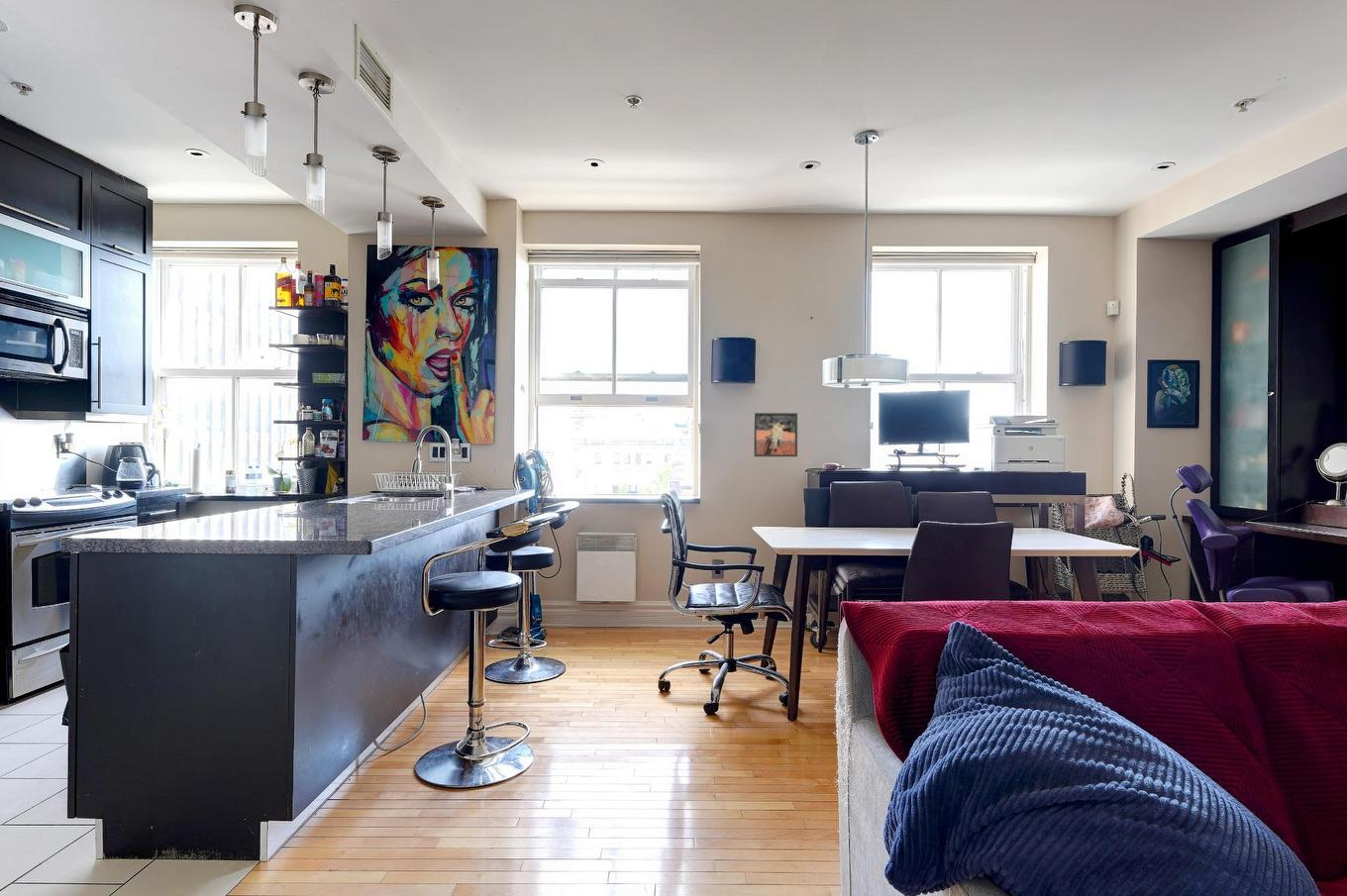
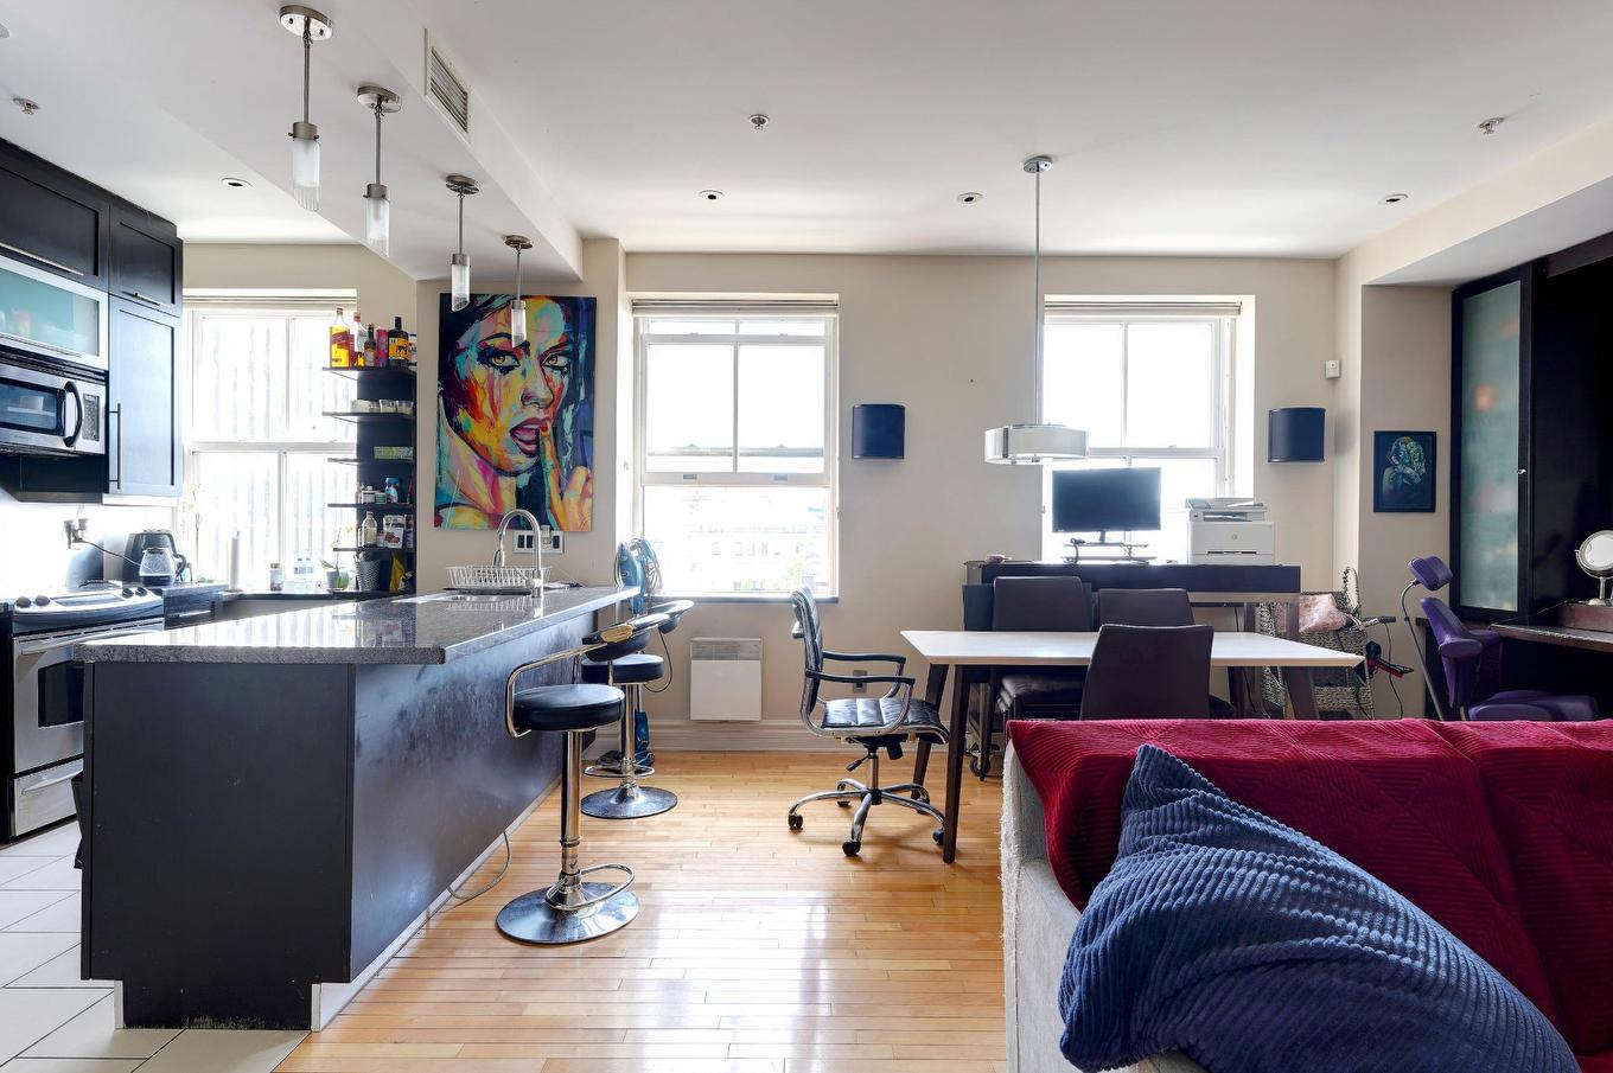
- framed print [753,412,798,457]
